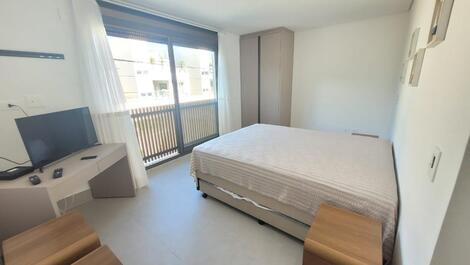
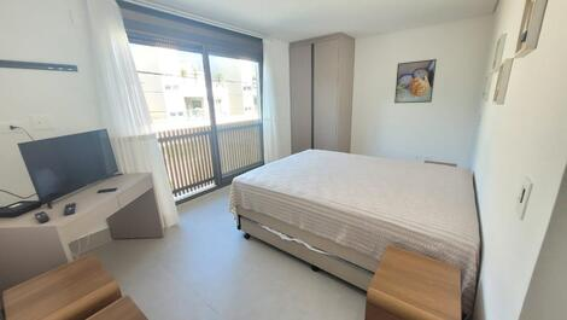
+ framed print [393,58,438,104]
